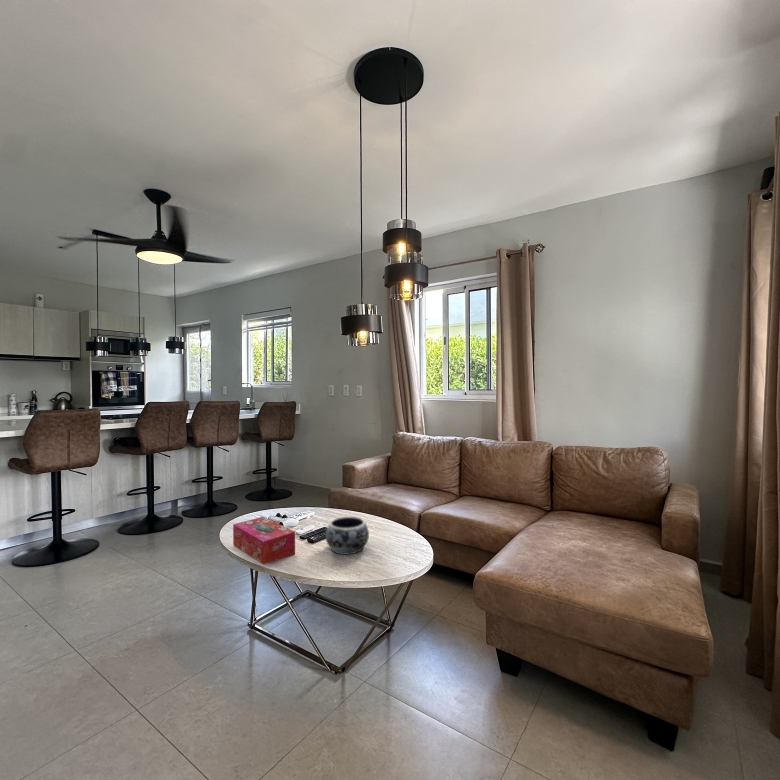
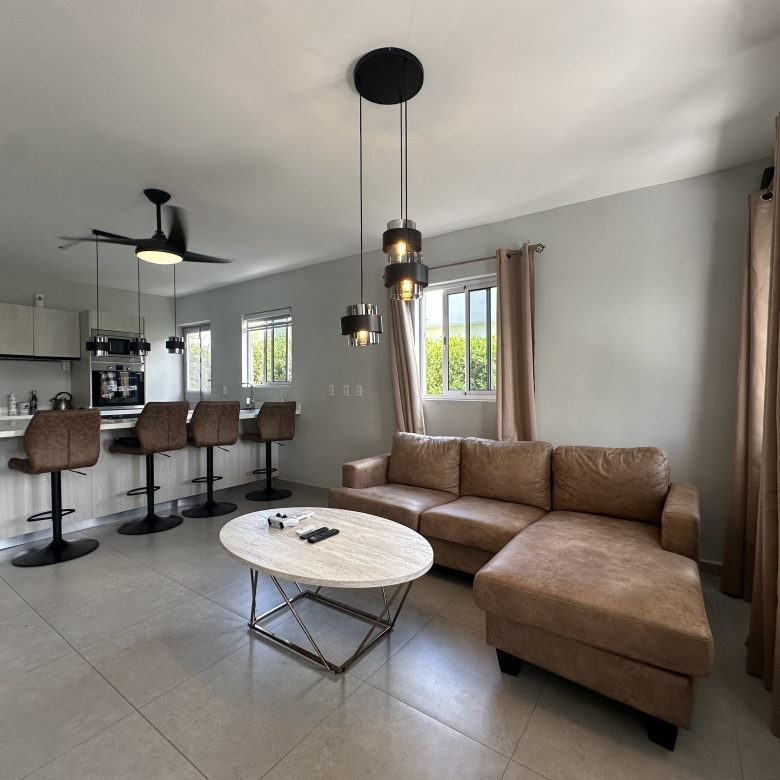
- decorative bowl [325,516,370,555]
- tissue box [232,516,296,565]
